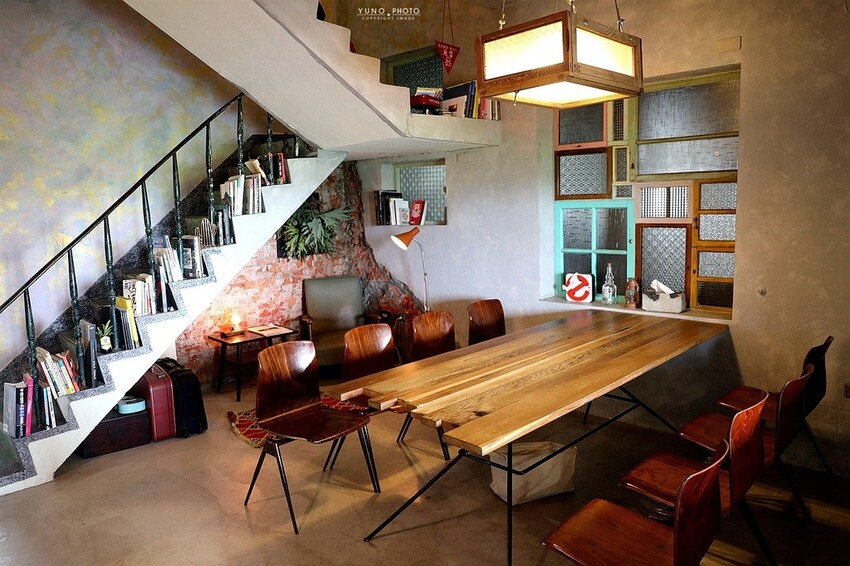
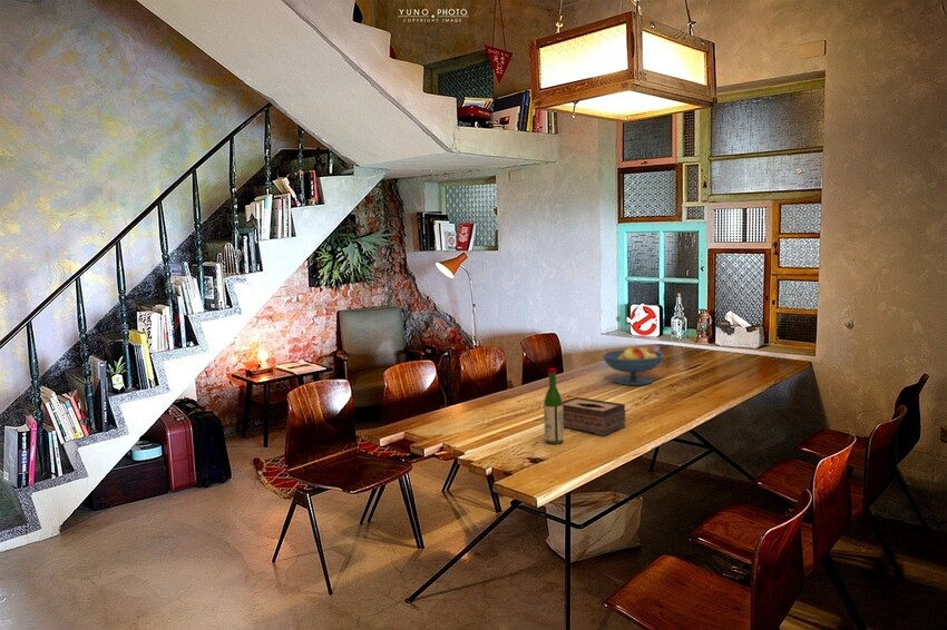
+ tissue box [563,396,626,436]
+ fruit bowl [602,345,665,386]
+ wine bottle [543,367,565,445]
